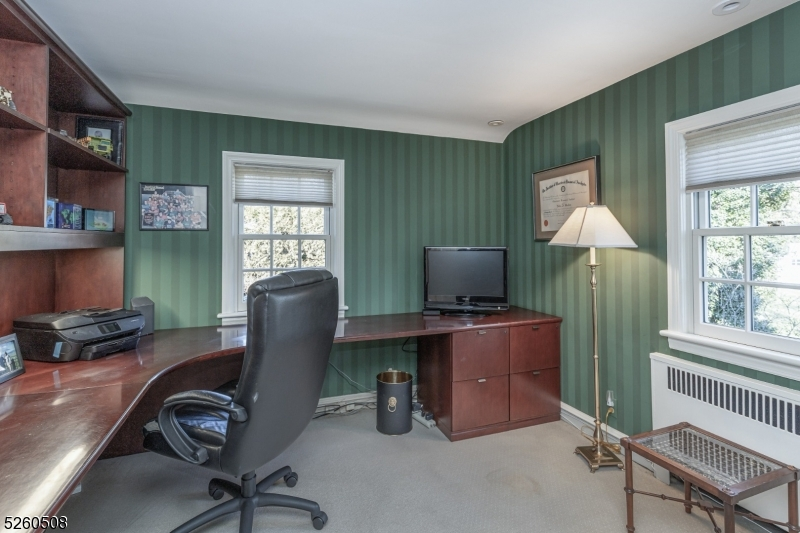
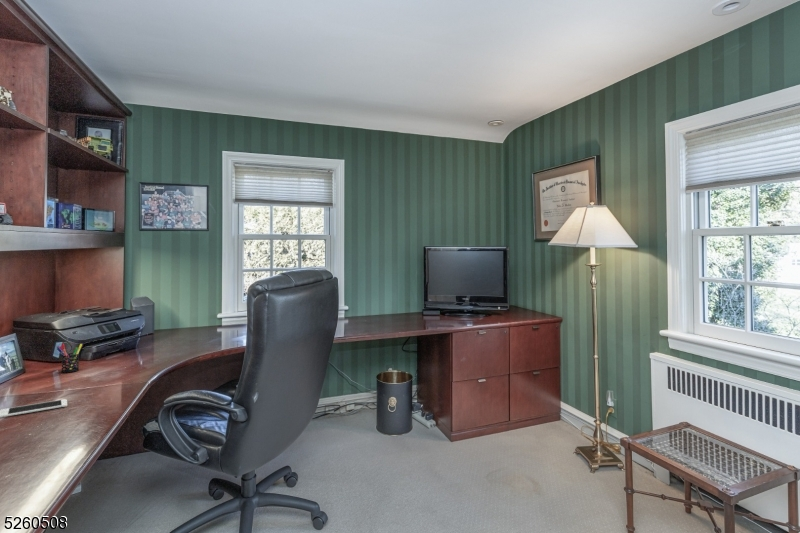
+ cell phone [0,398,68,418]
+ pen holder [56,342,83,374]
